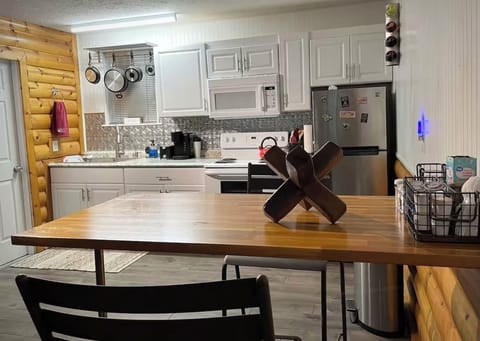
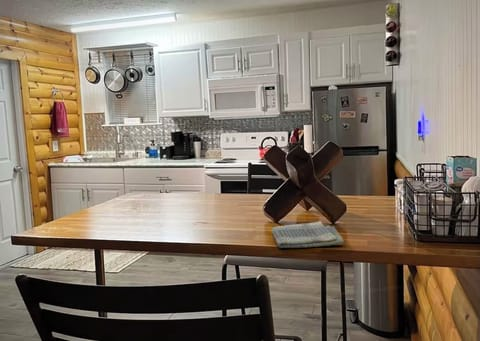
+ dish towel [271,220,345,249]
